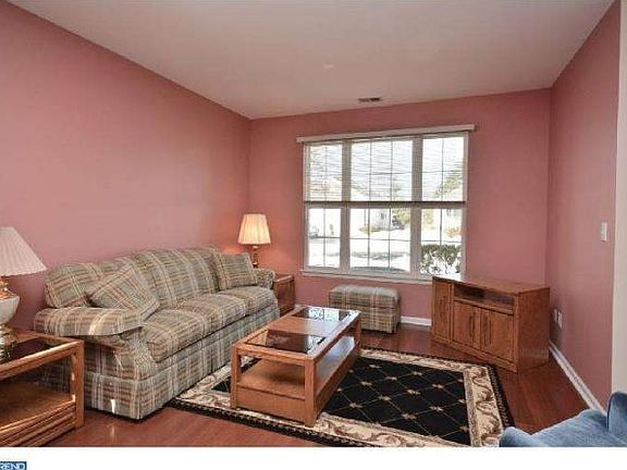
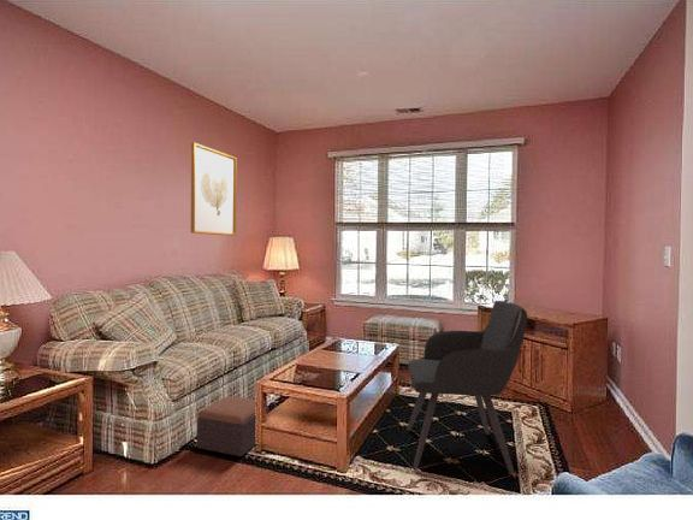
+ armchair [405,300,528,474]
+ wall art [190,142,238,237]
+ footstool [196,395,270,457]
